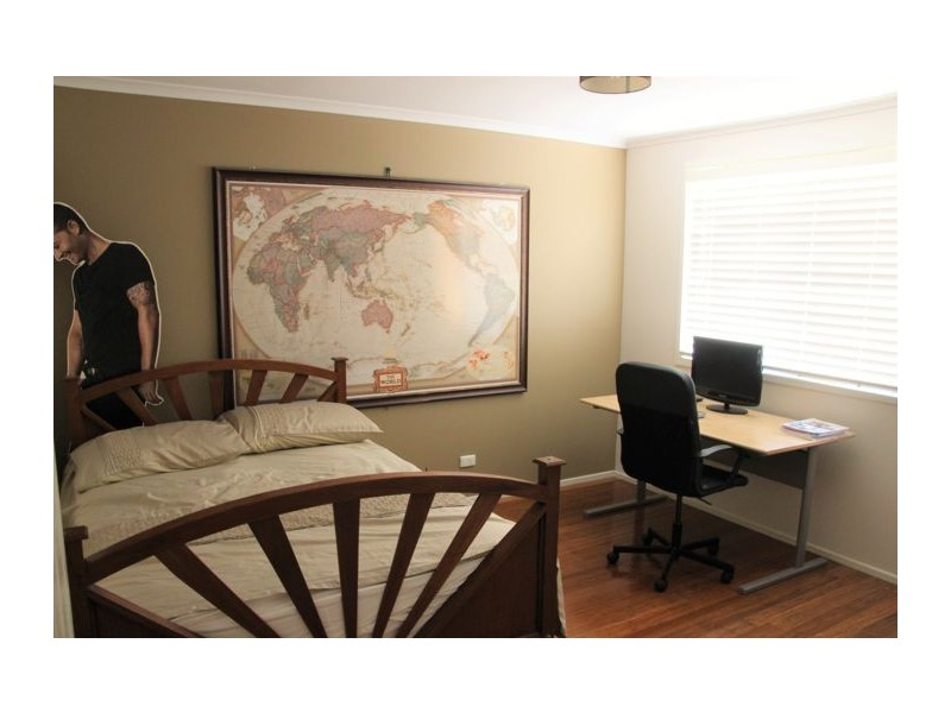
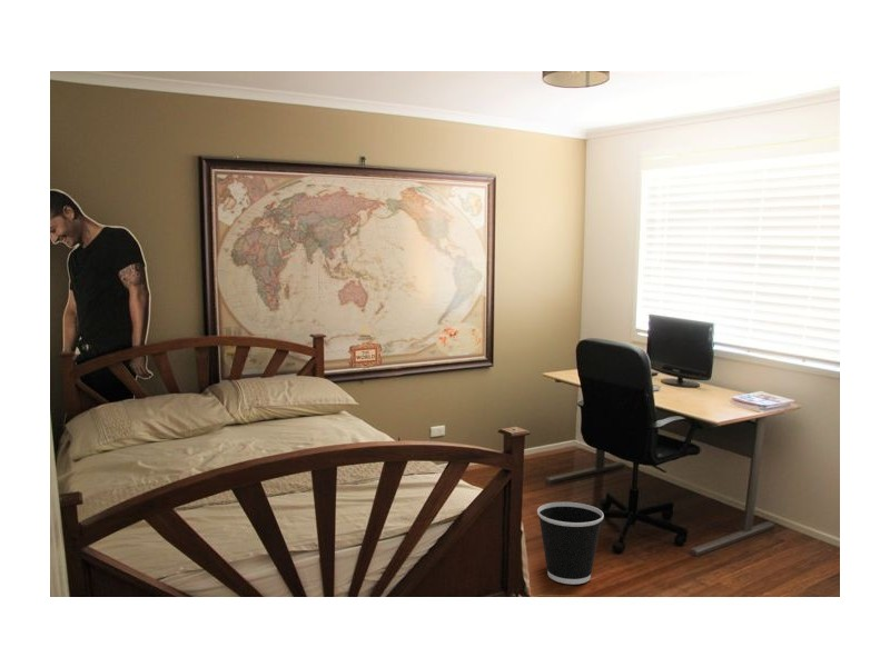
+ wastebasket [536,501,605,585]
